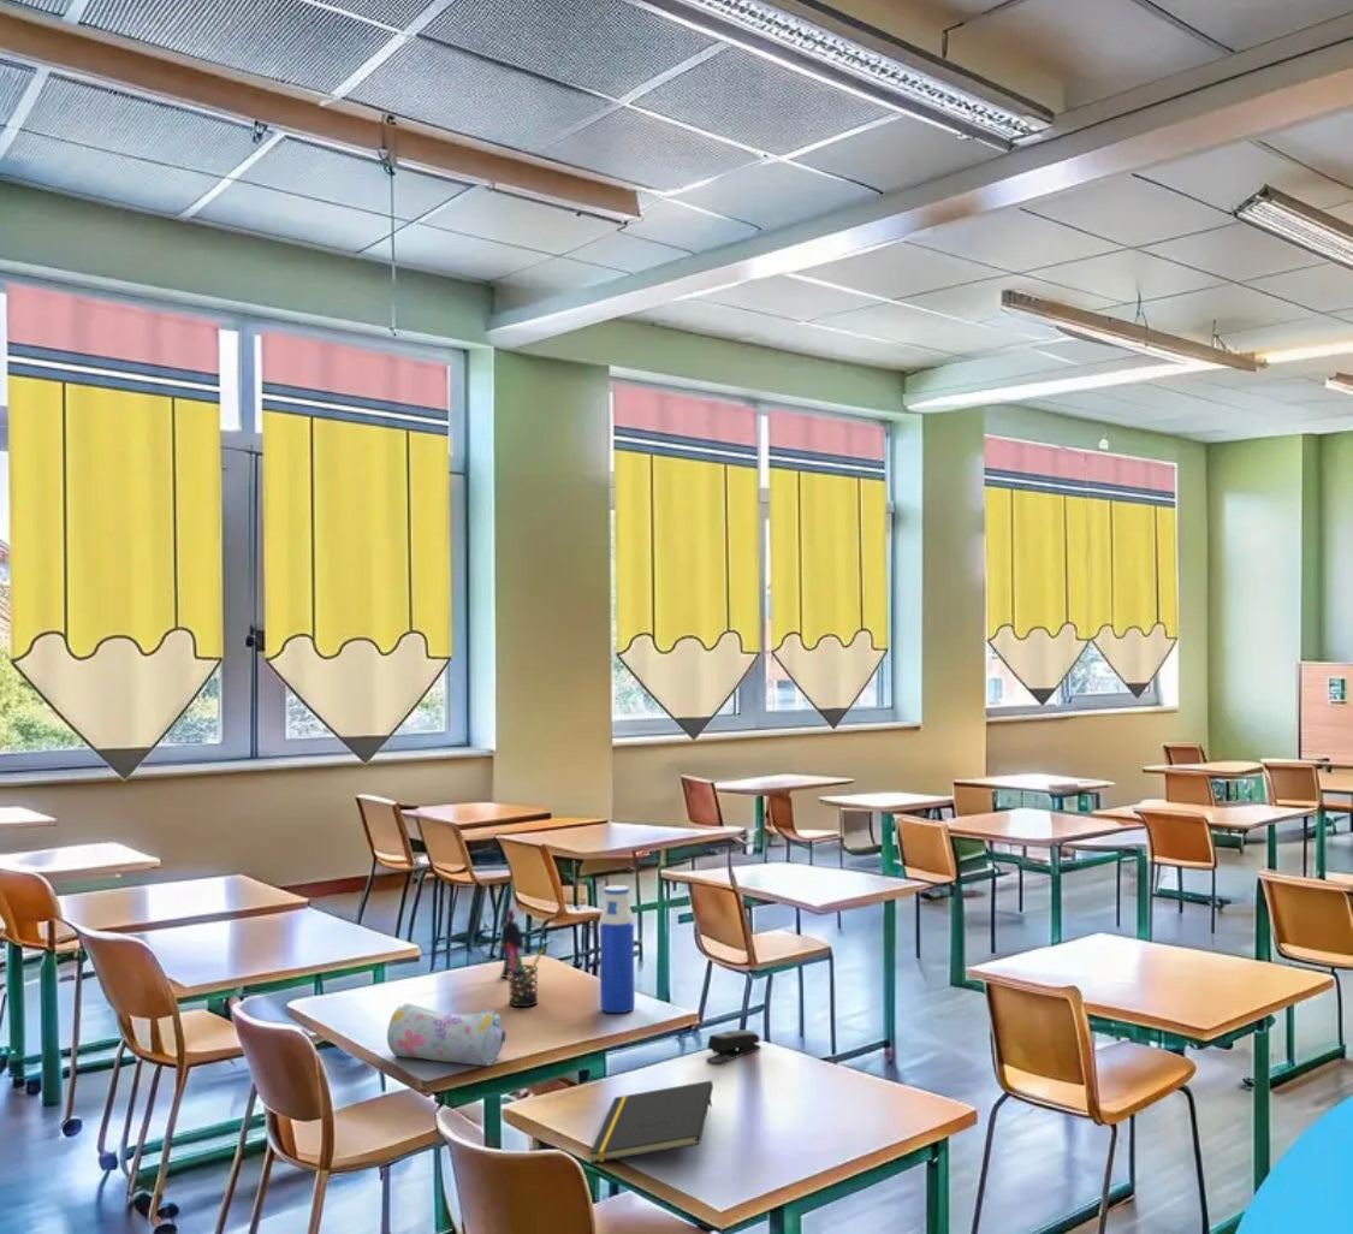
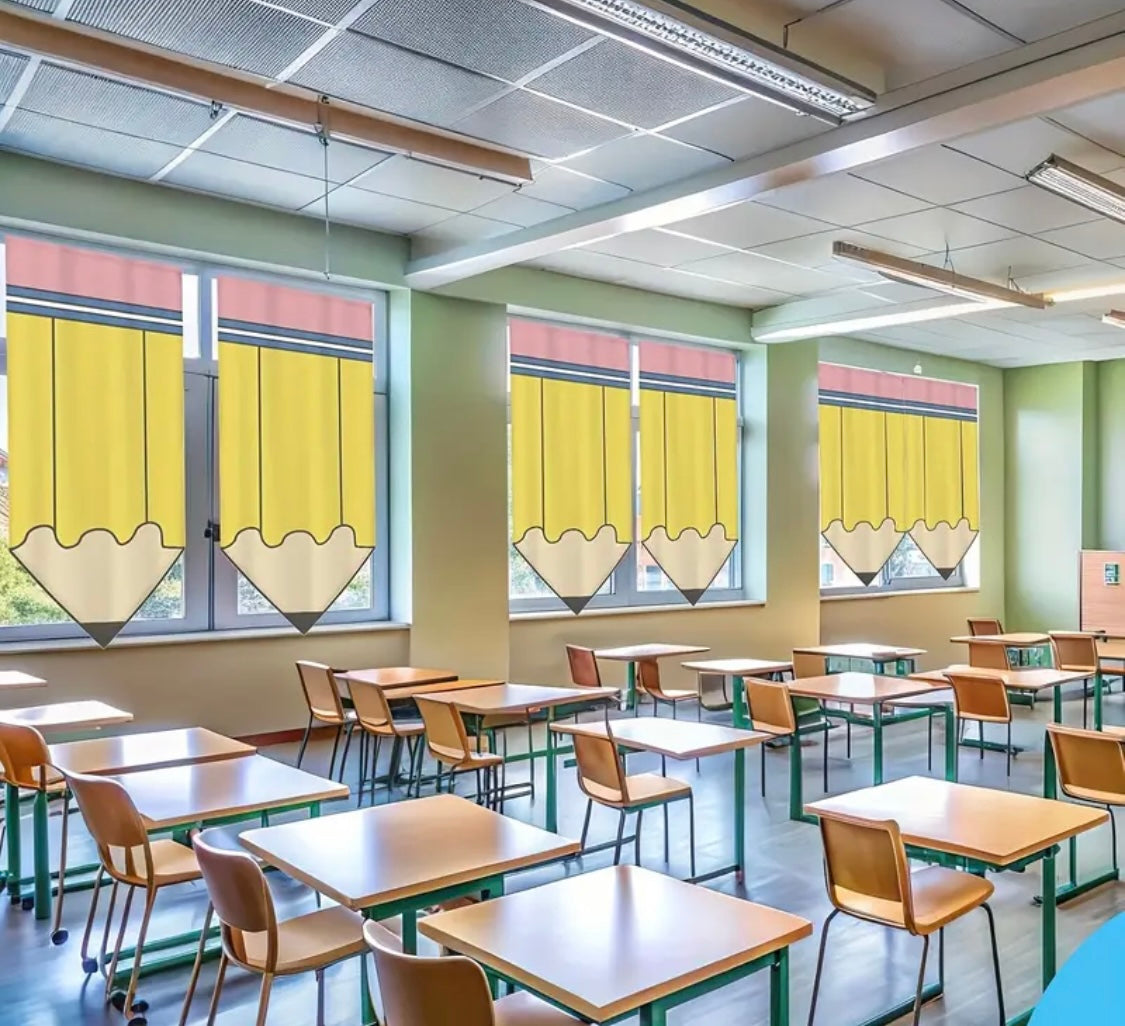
- pencil case [386,1002,506,1067]
- pen holder [503,943,544,1008]
- notepad [588,1080,714,1164]
- water bottle [599,884,636,1014]
- action figure [498,908,527,979]
- stapler [705,1028,762,1064]
